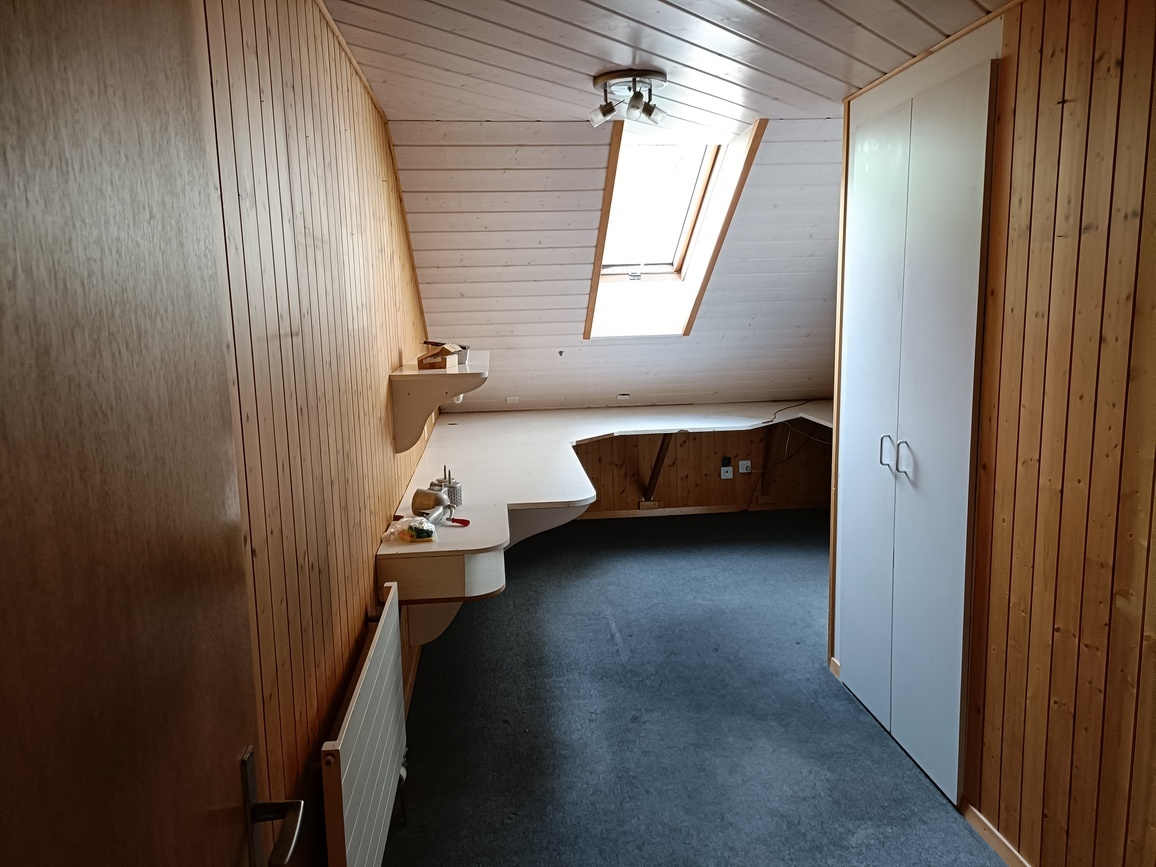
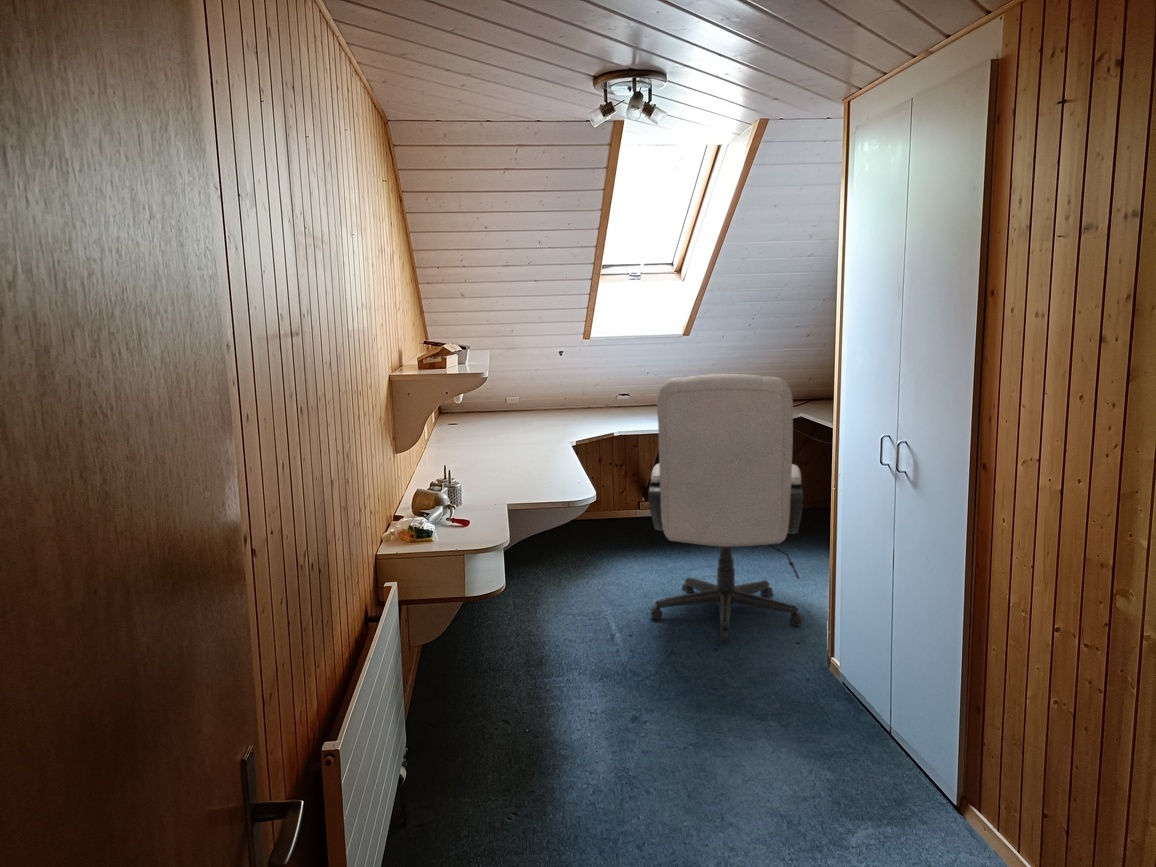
+ chair [647,373,804,643]
